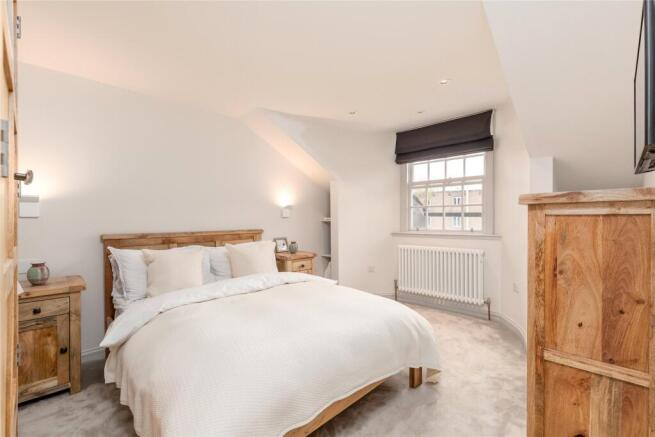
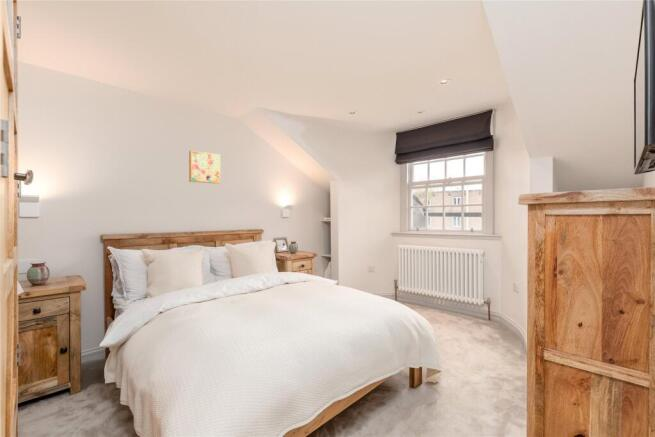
+ wall art [188,150,221,185]
